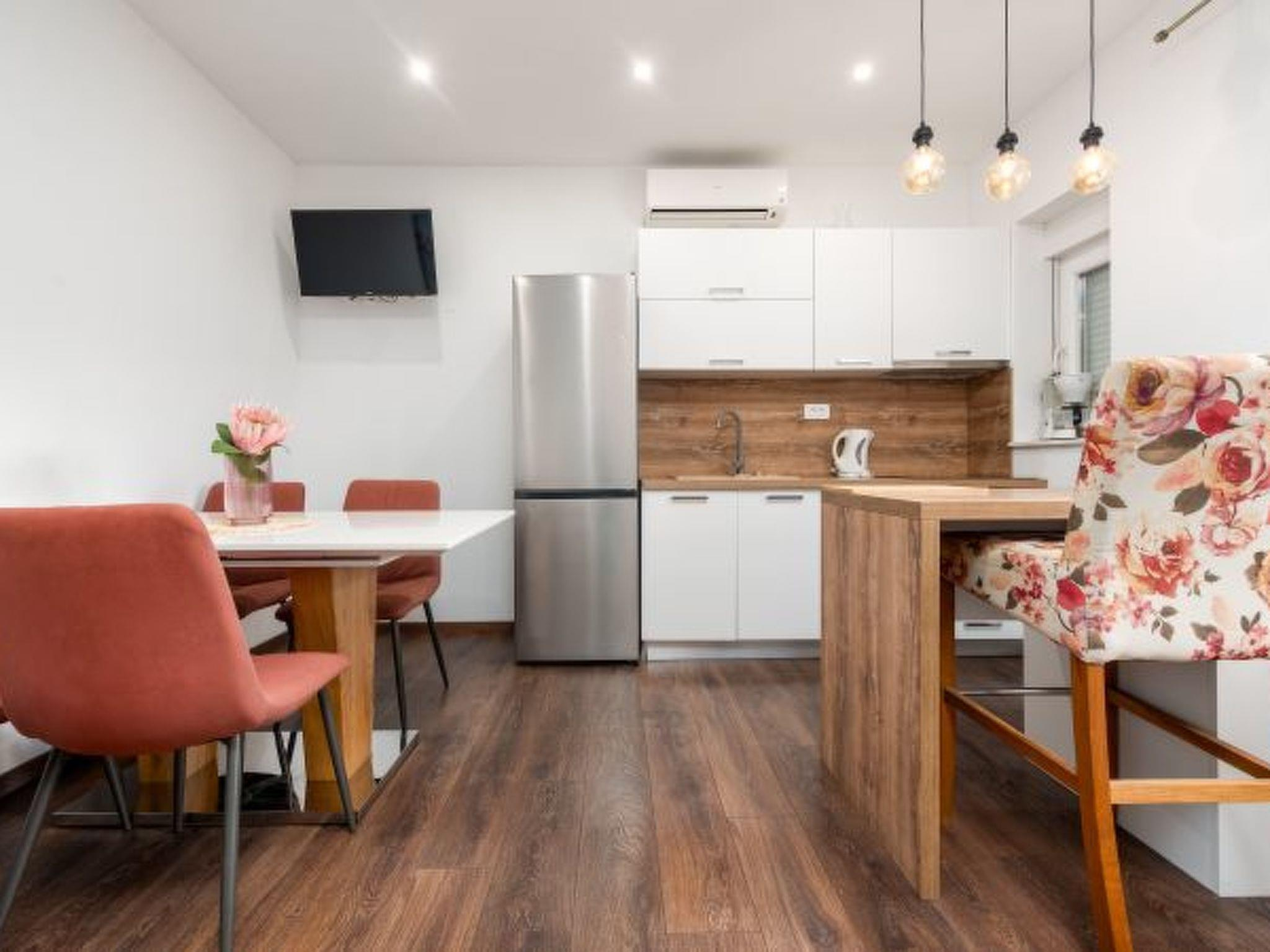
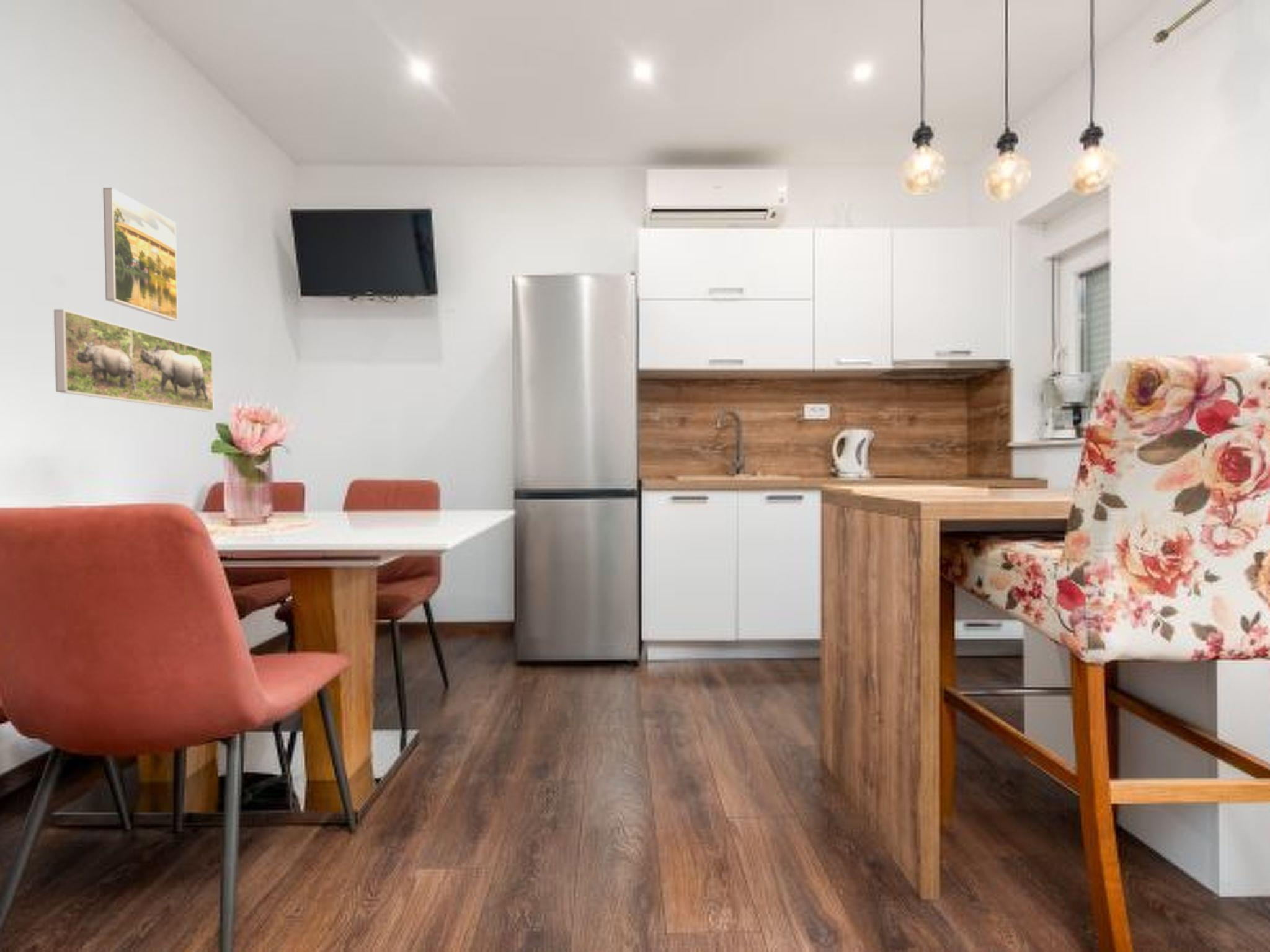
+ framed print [102,187,179,322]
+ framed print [53,309,215,412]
